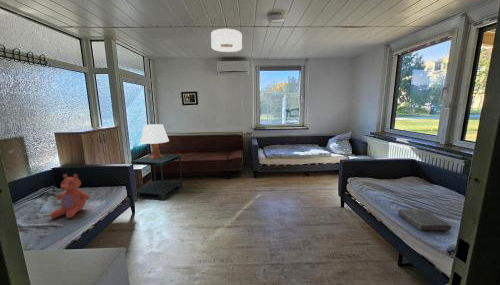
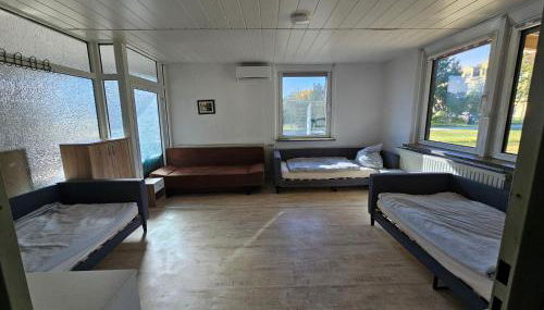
- ceiling light [210,28,243,53]
- book [397,208,452,231]
- side table [130,153,183,201]
- table lamp [139,123,170,159]
- teddy bear [49,173,91,219]
